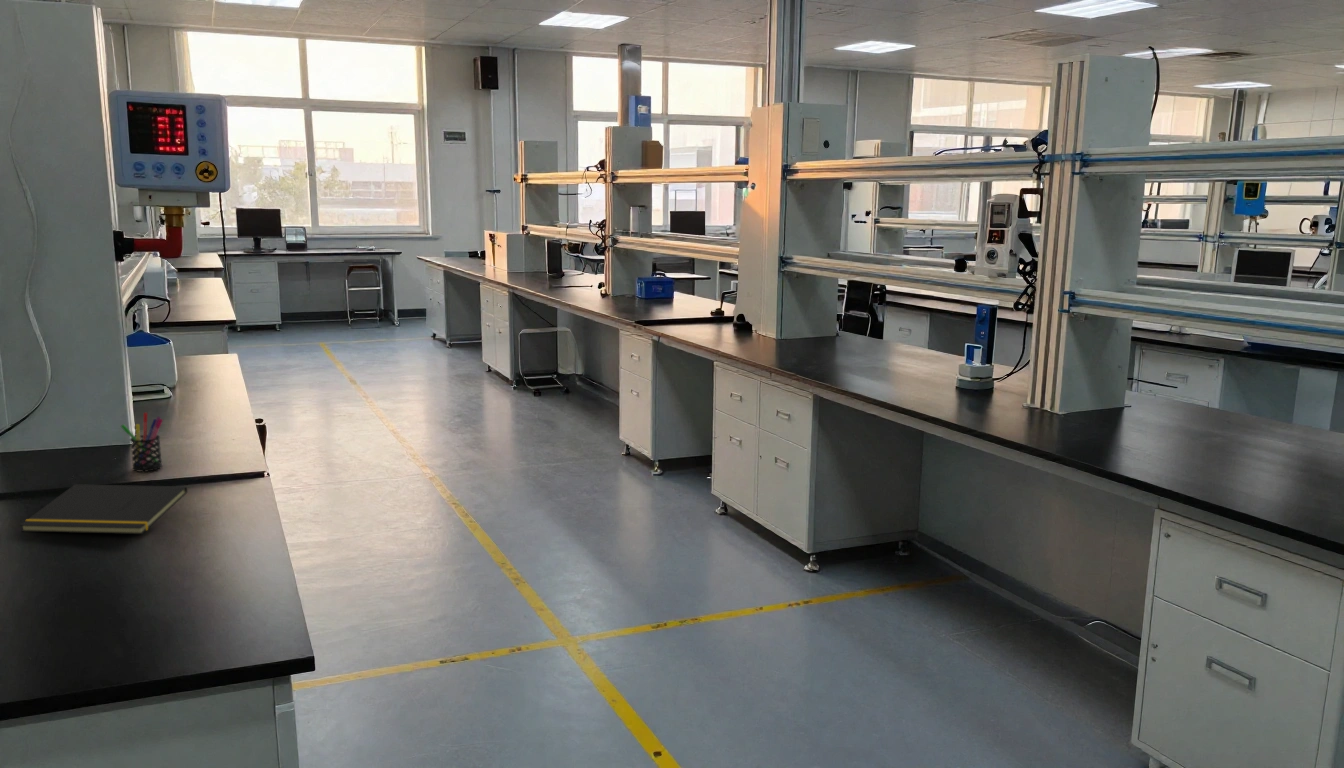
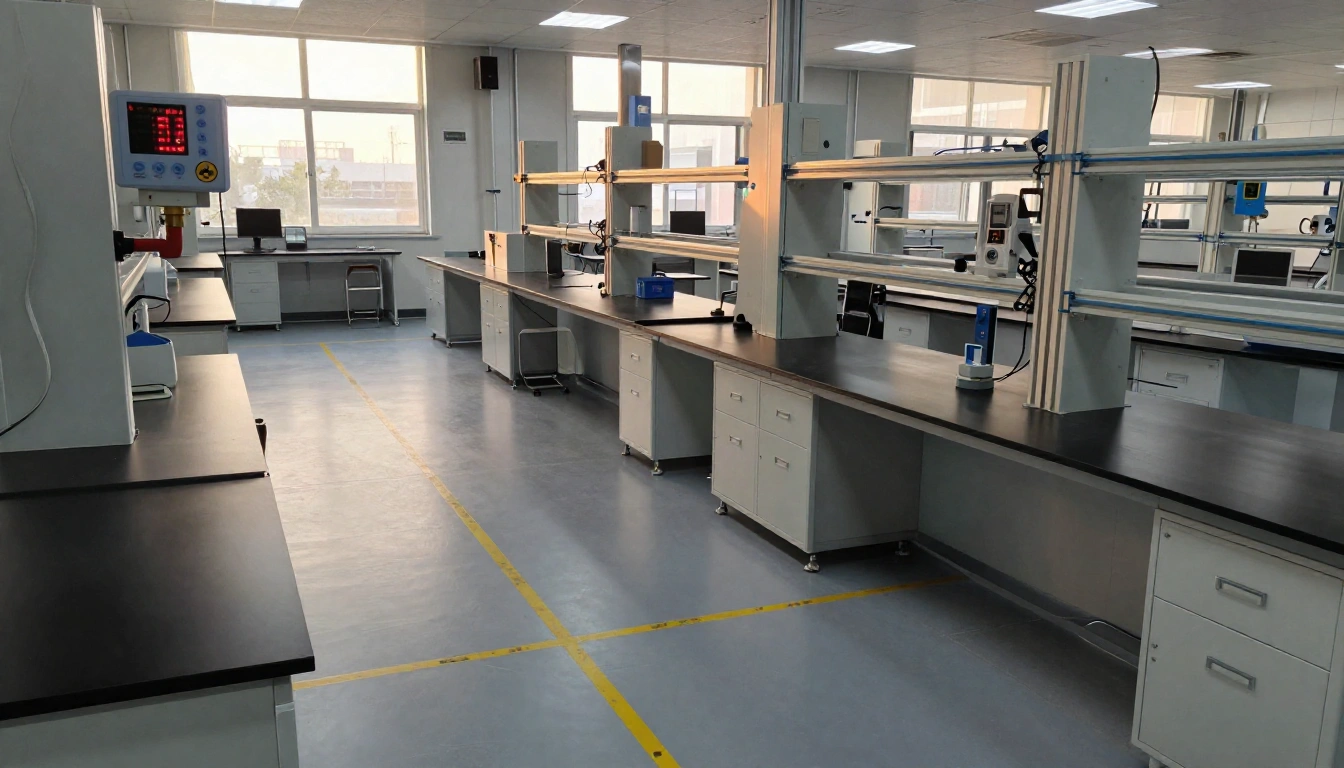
- pen holder [120,412,164,472]
- notepad [19,483,188,535]
